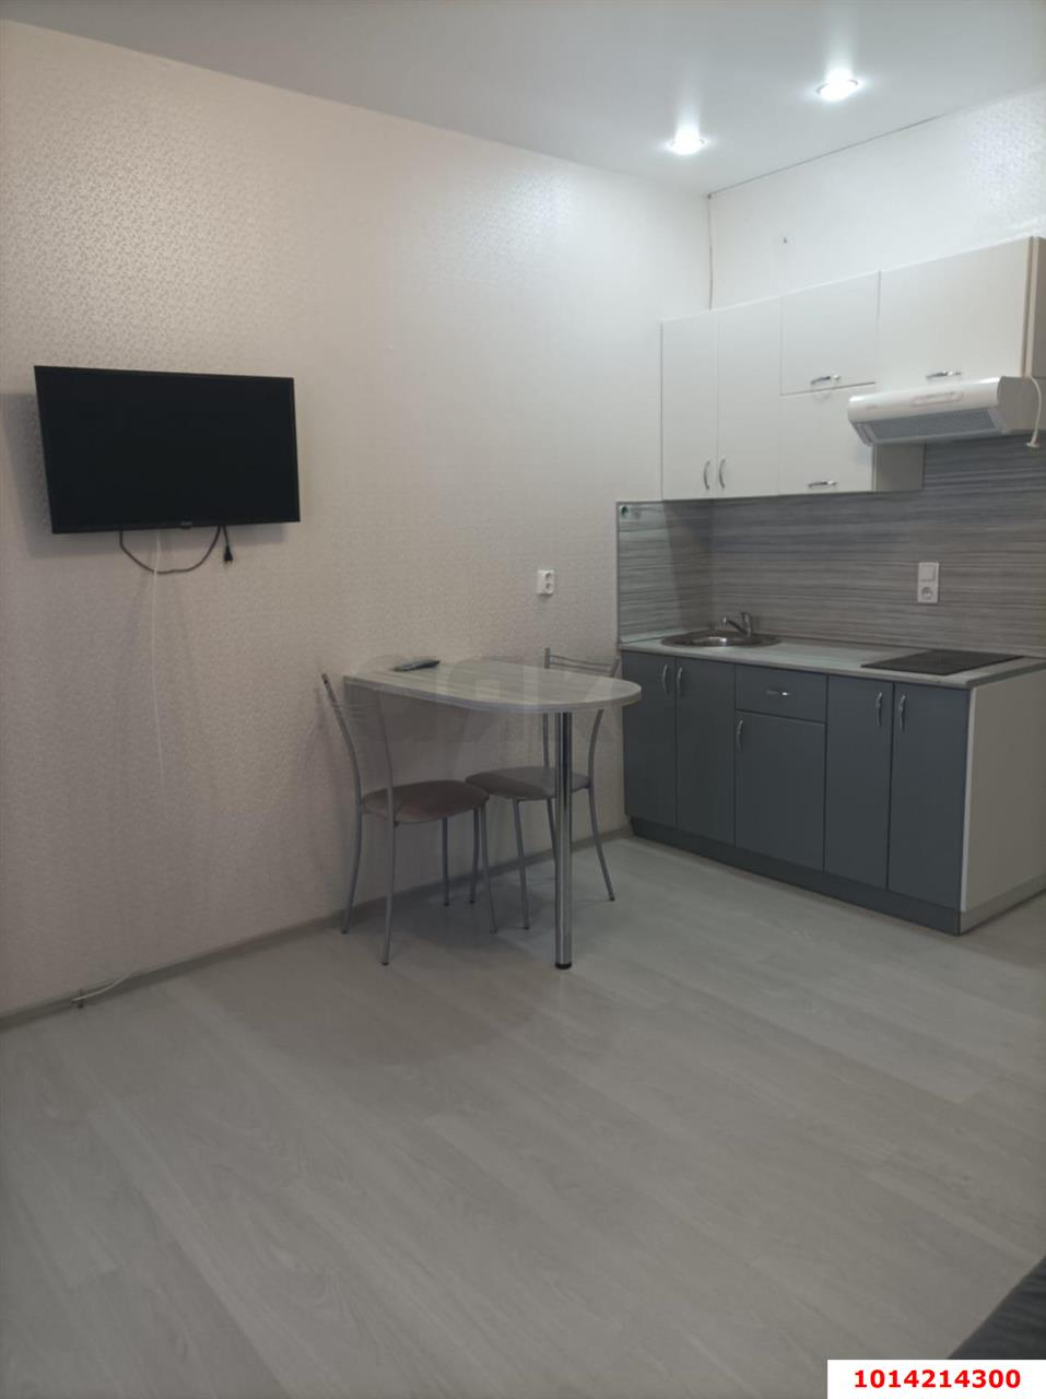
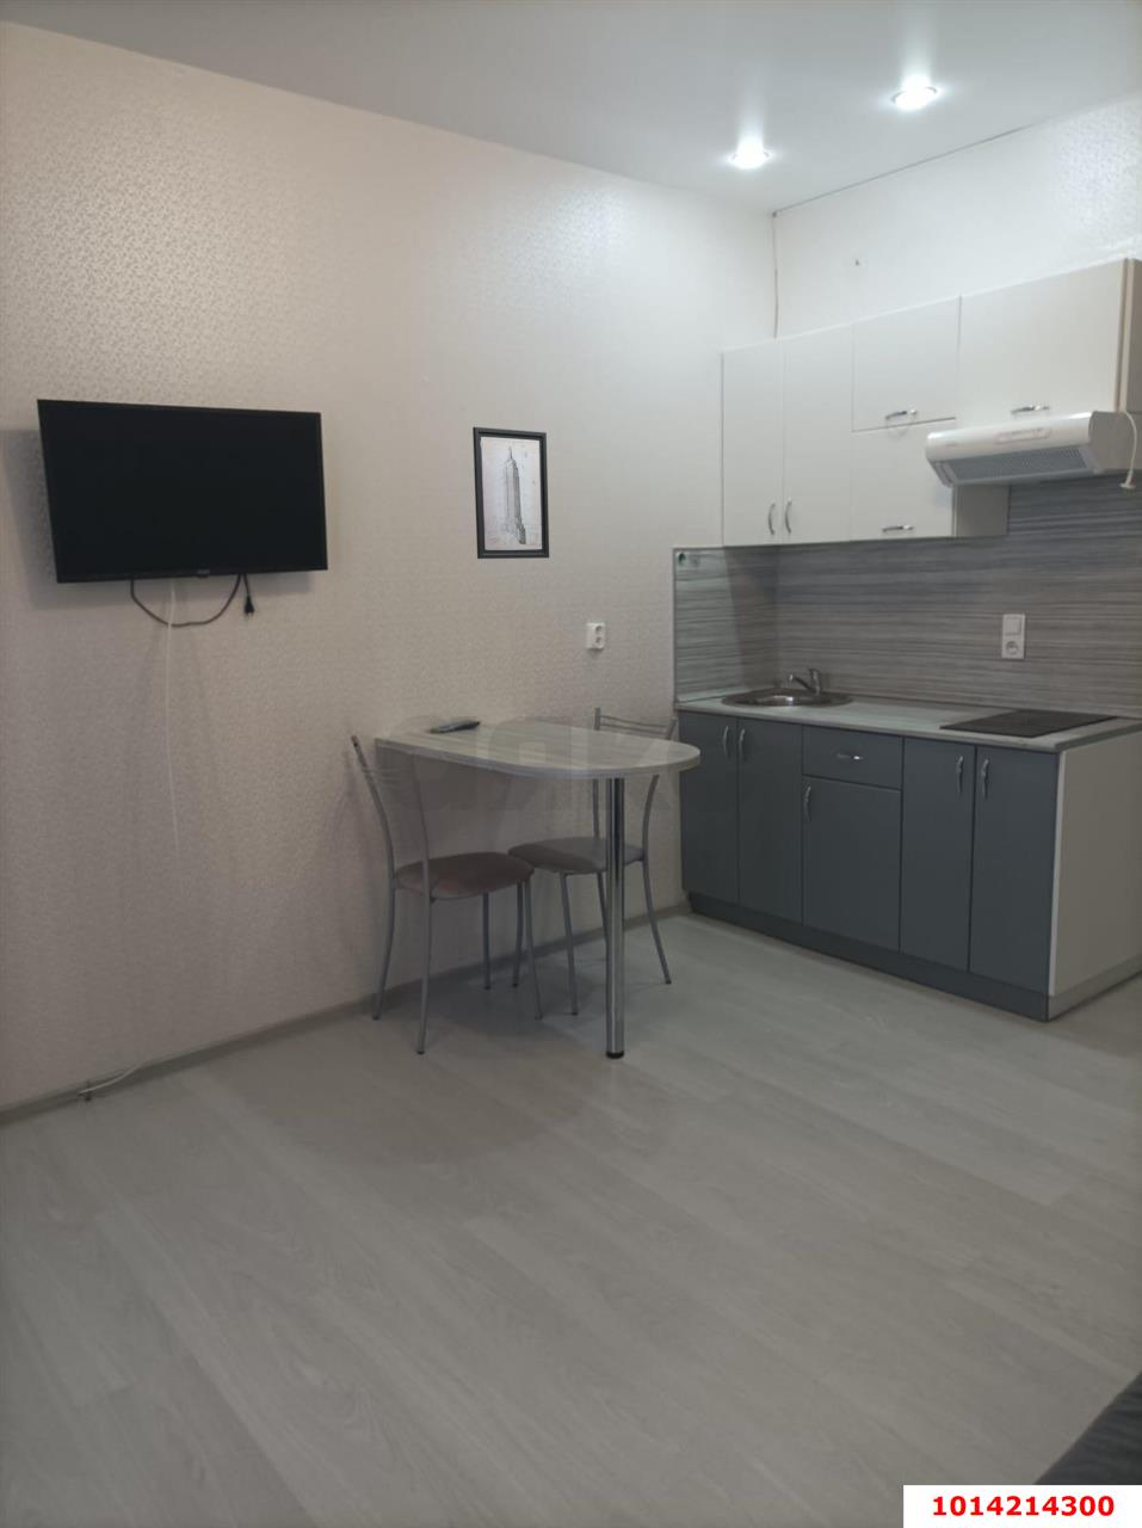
+ wall art [471,426,551,559]
